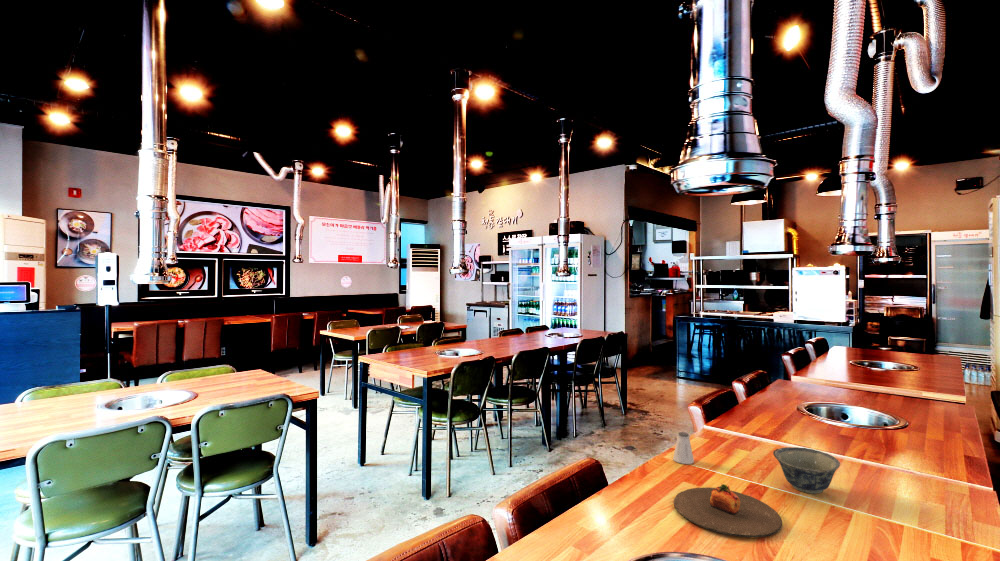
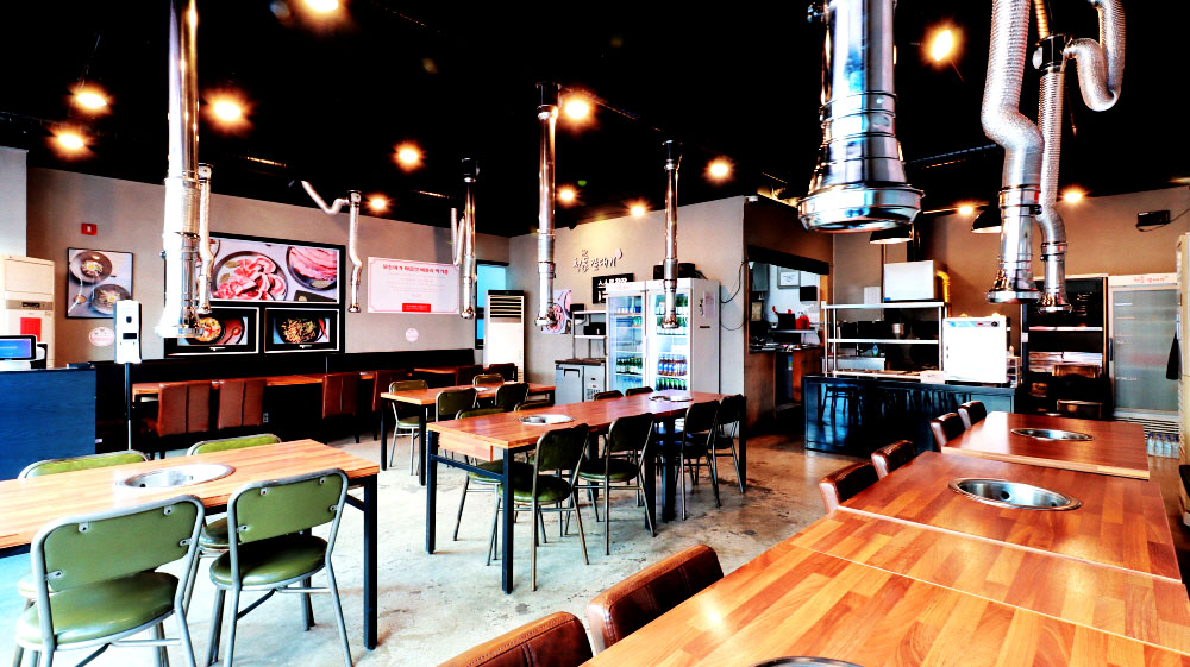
- bowl [772,446,841,495]
- saltshaker [672,431,695,465]
- plate [673,483,783,539]
